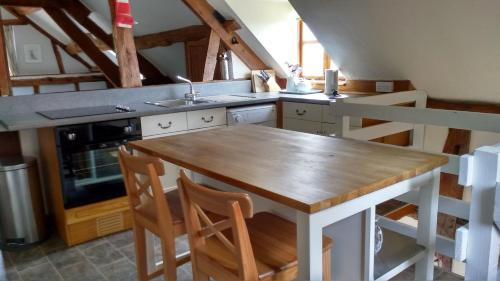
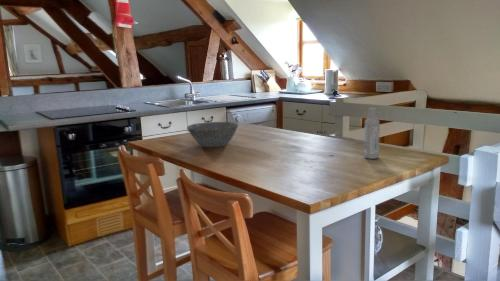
+ bottle [363,107,381,160]
+ bowl [186,121,239,148]
